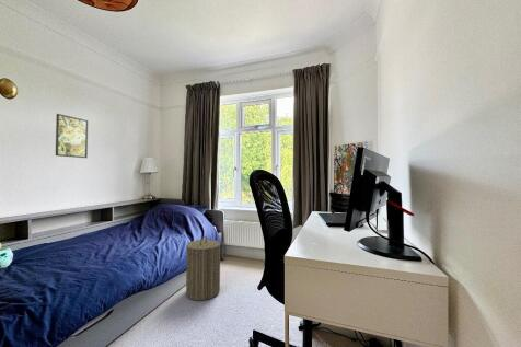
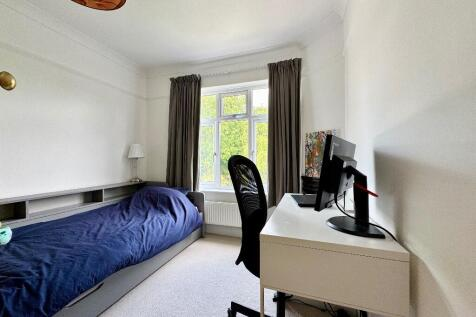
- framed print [55,113,89,159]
- laundry hamper [185,235,222,302]
